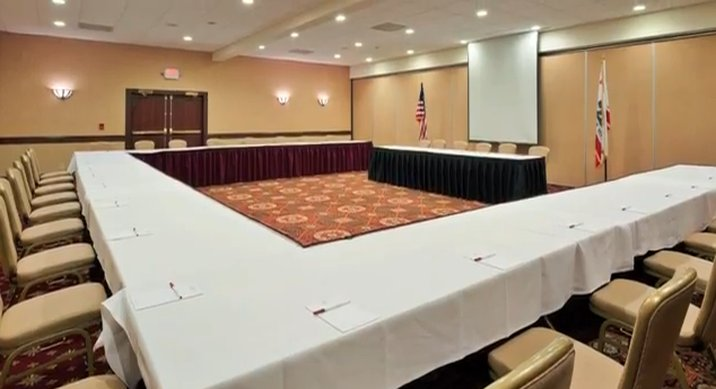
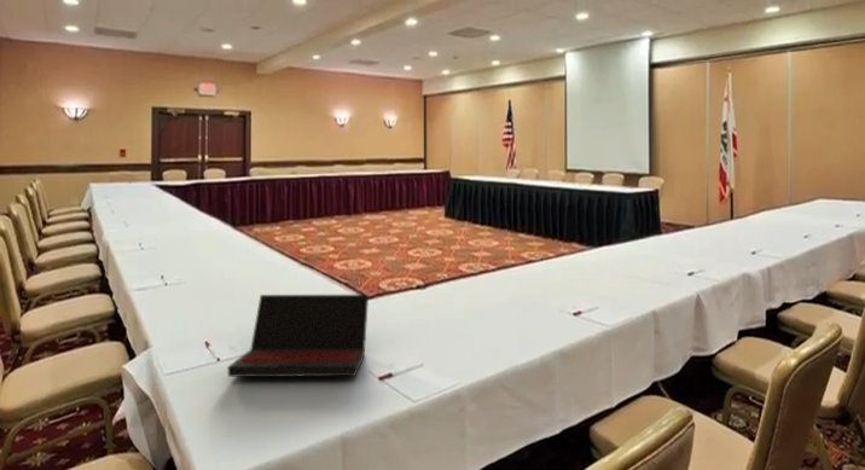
+ laptop [227,294,370,378]
